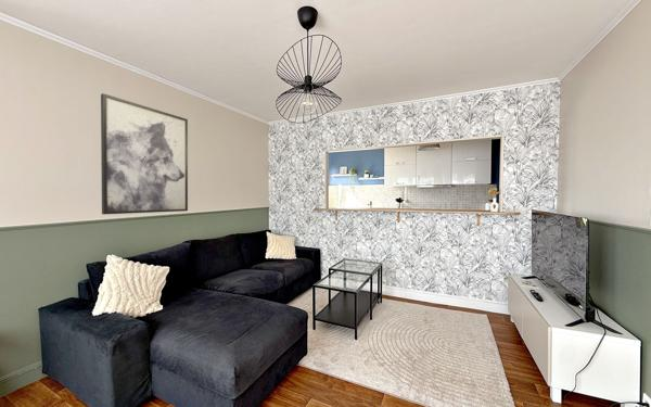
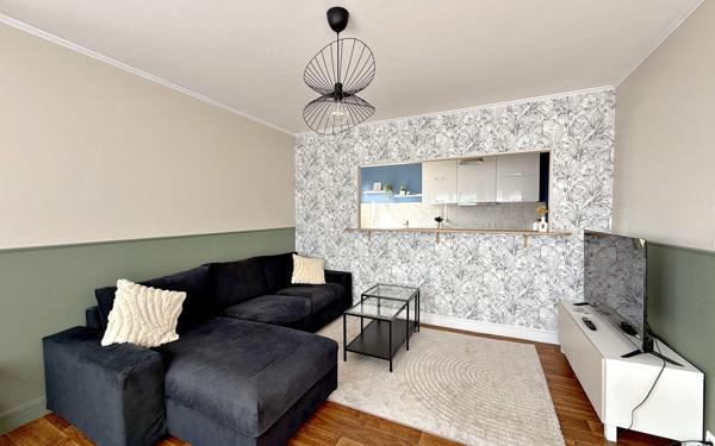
- wall art [100,92,189,216]
